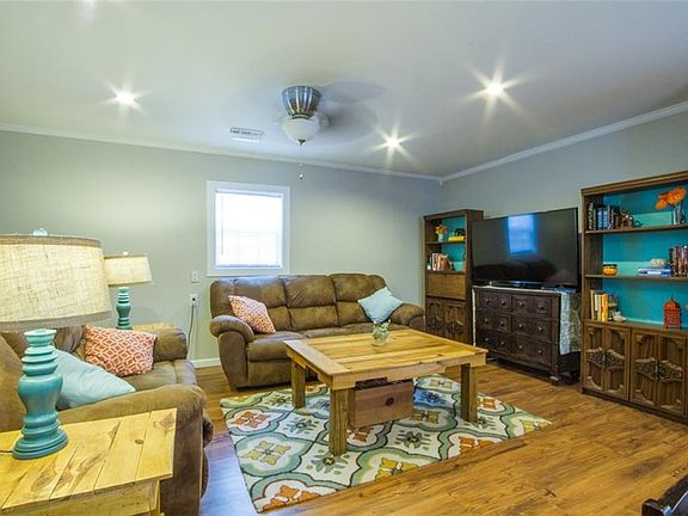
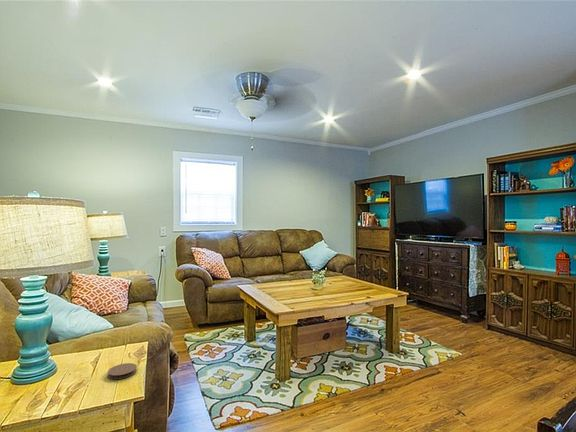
+ coaster [107,362,138,380]
